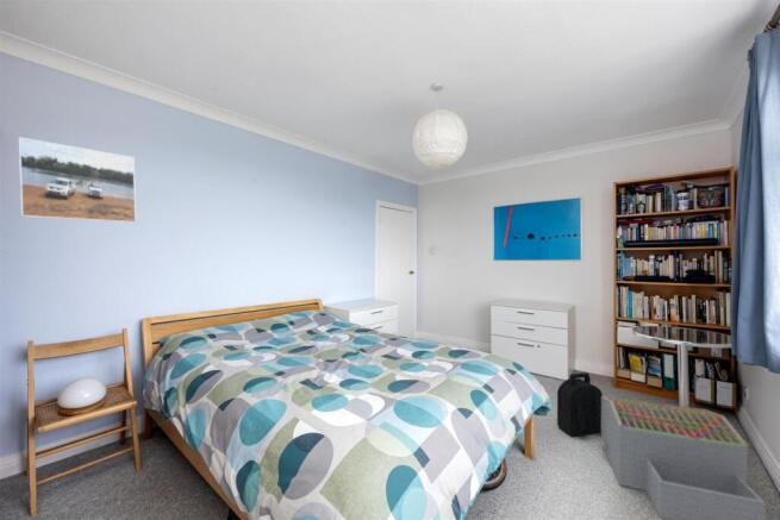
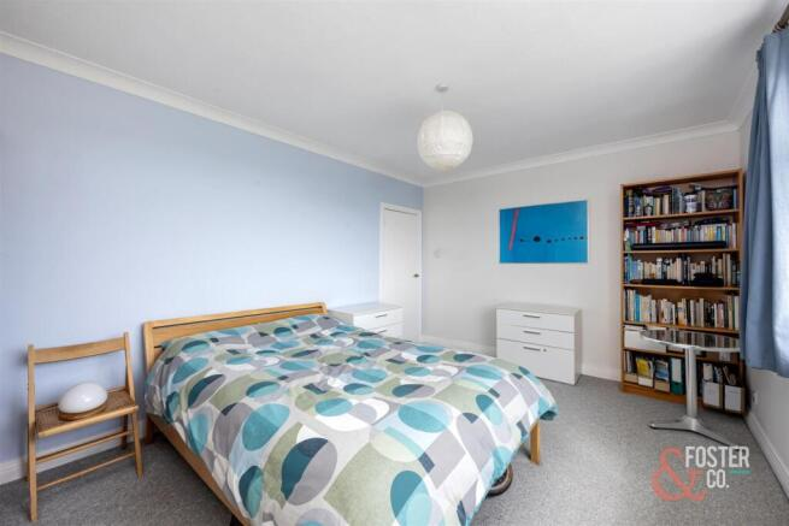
- architectural model [600,395,767,520]
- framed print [18,136,137,224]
- backpack [556,371,604,438]
